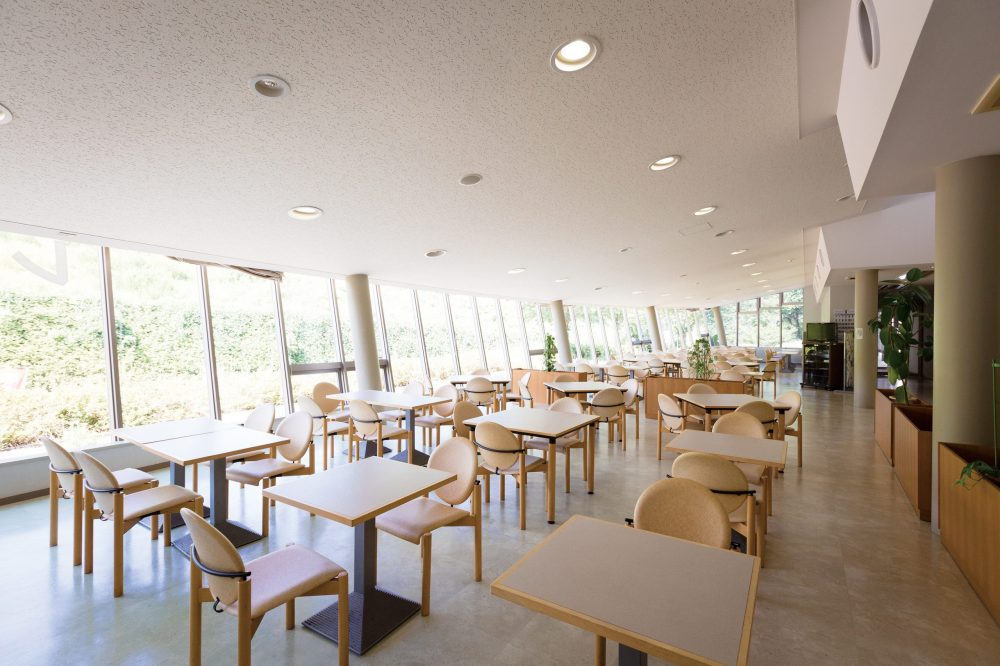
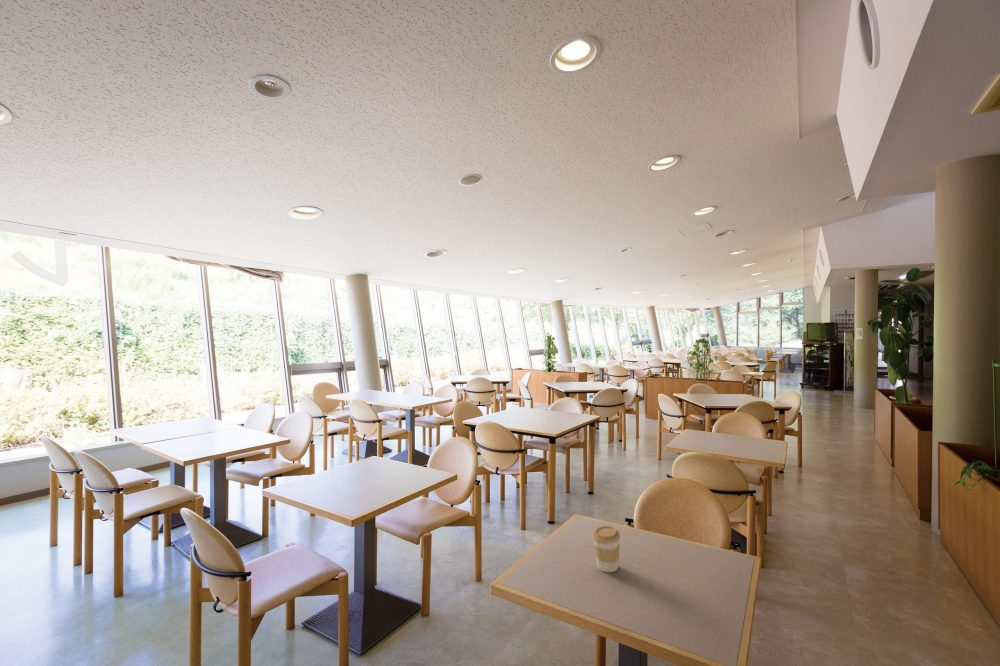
+ coffee cup [592,525,621,573]
